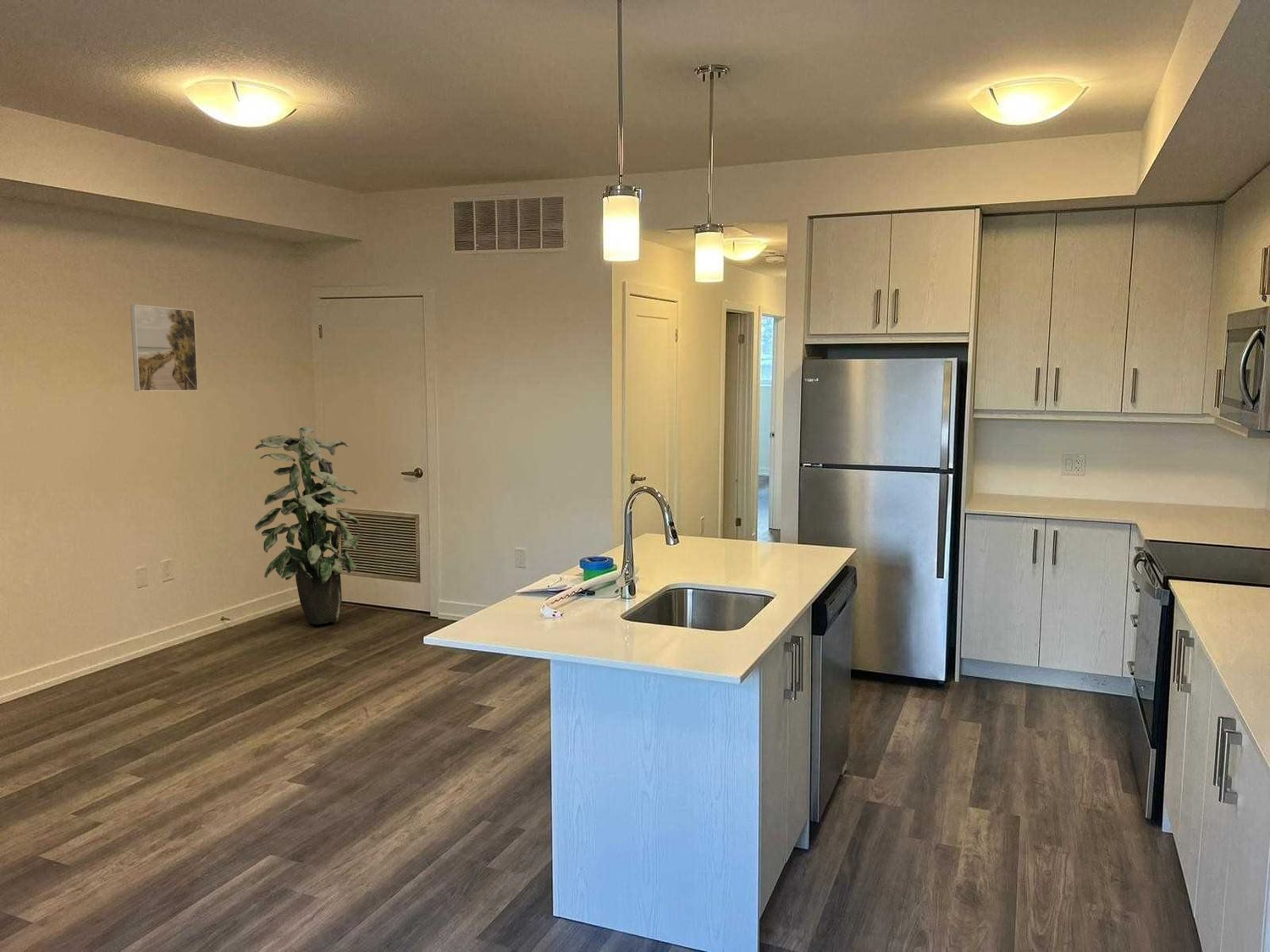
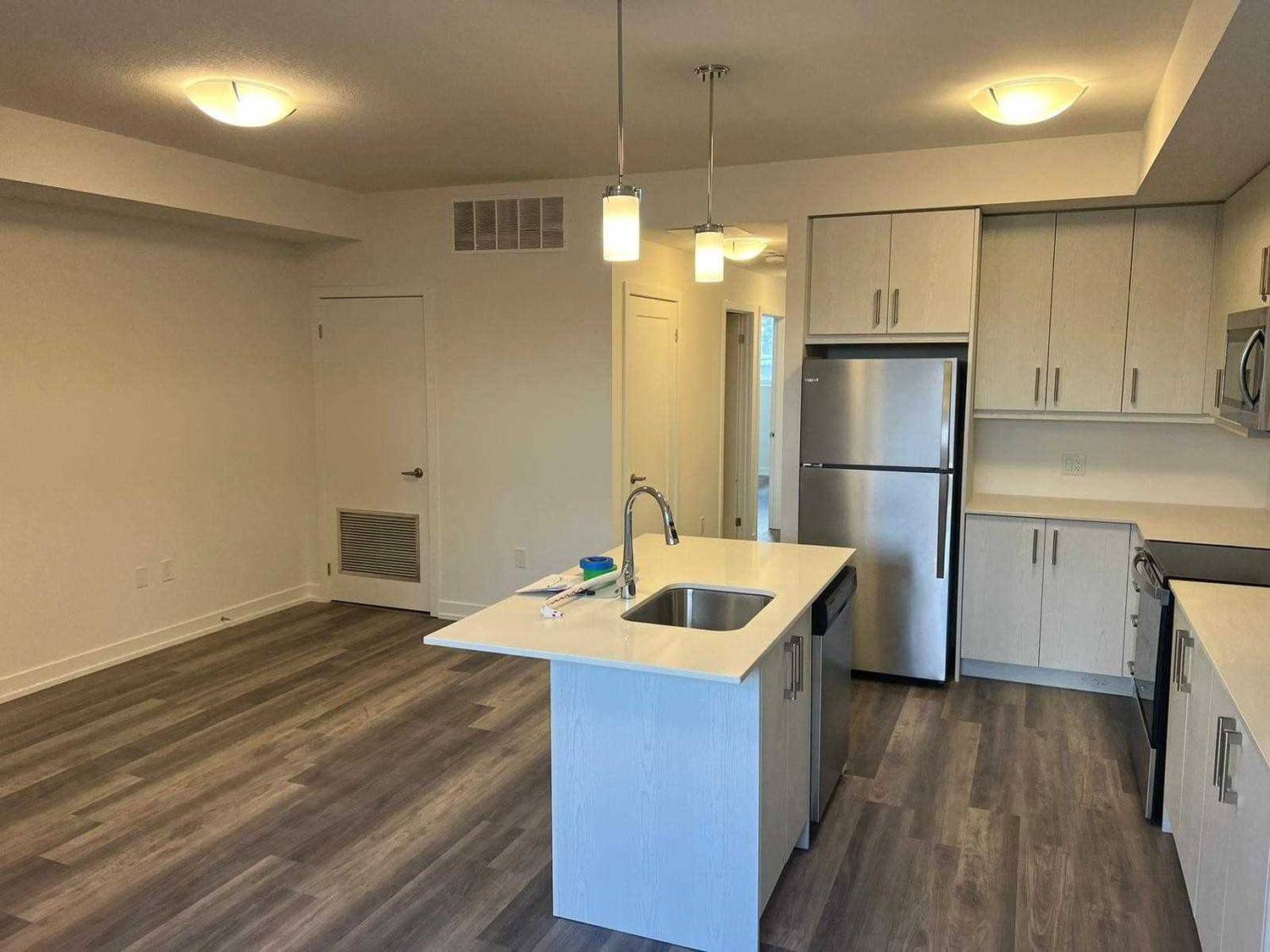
- indoor plant [254,426,364,625]
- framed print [130,304,199,392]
